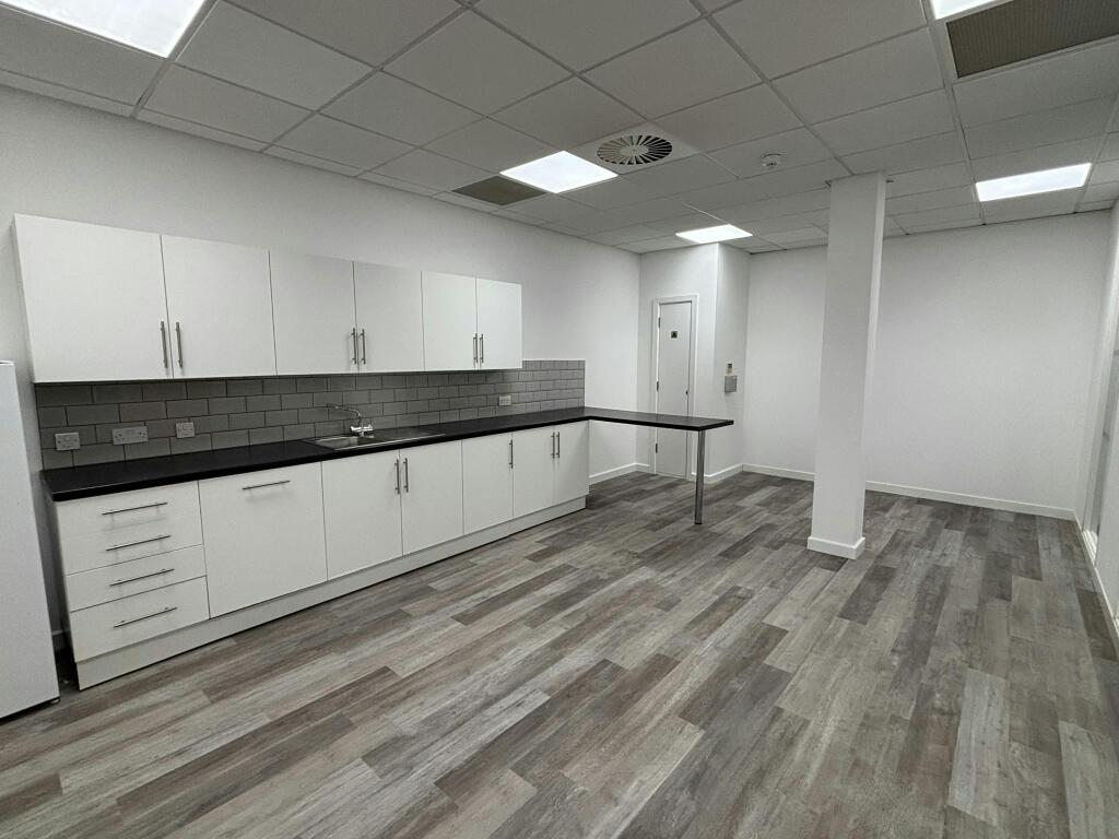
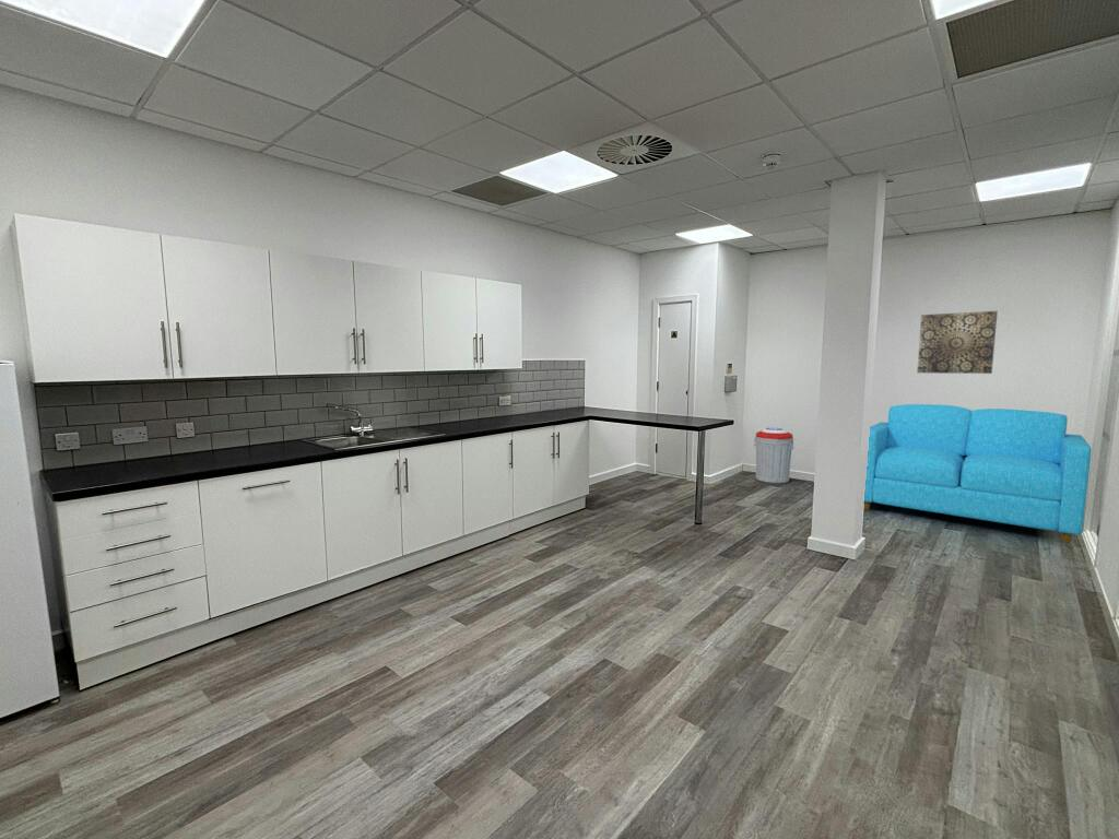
+ wall art [916,310,999,375]
+ sofa [863,403,1092,545]
+ trash can [753,427,794,484]
